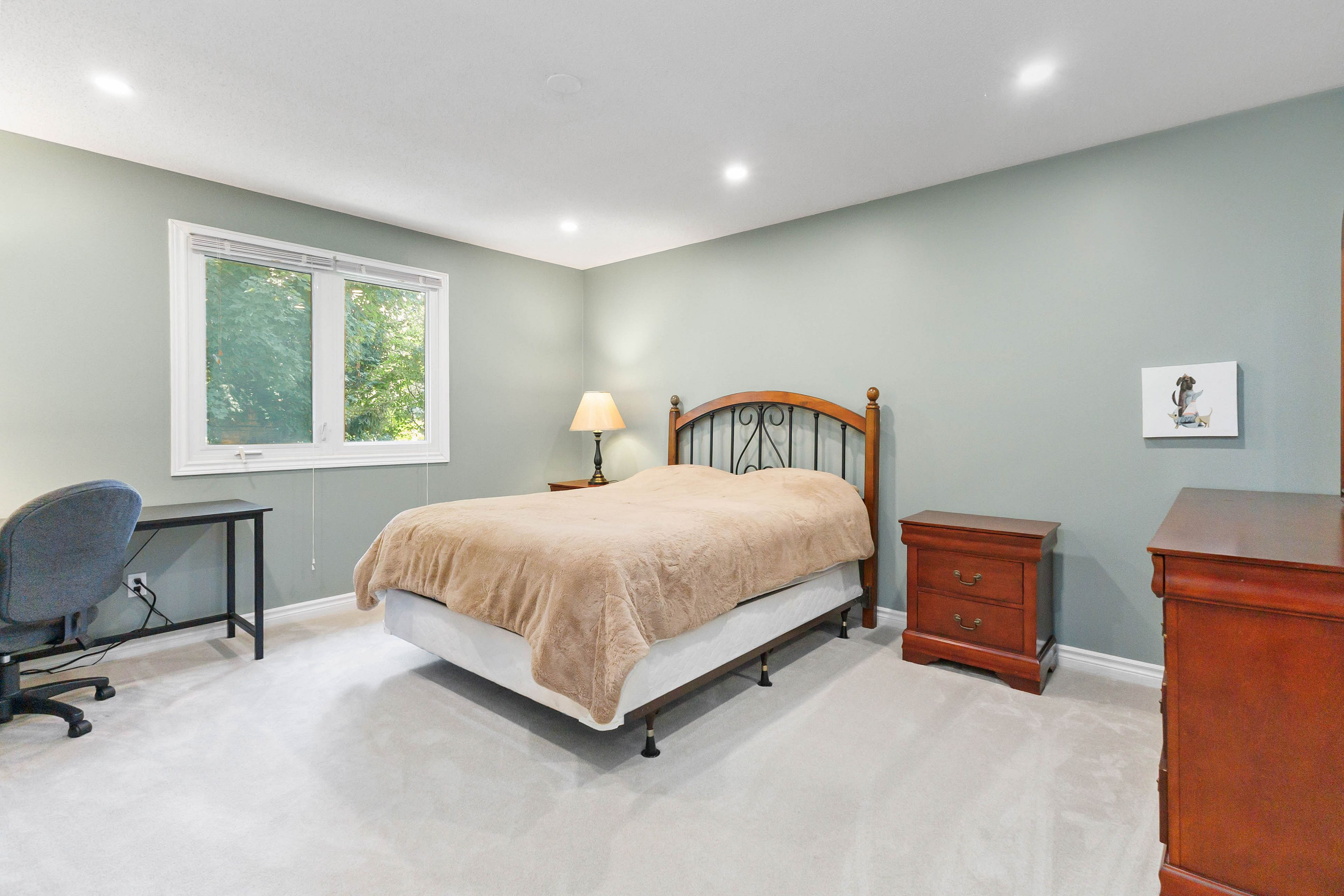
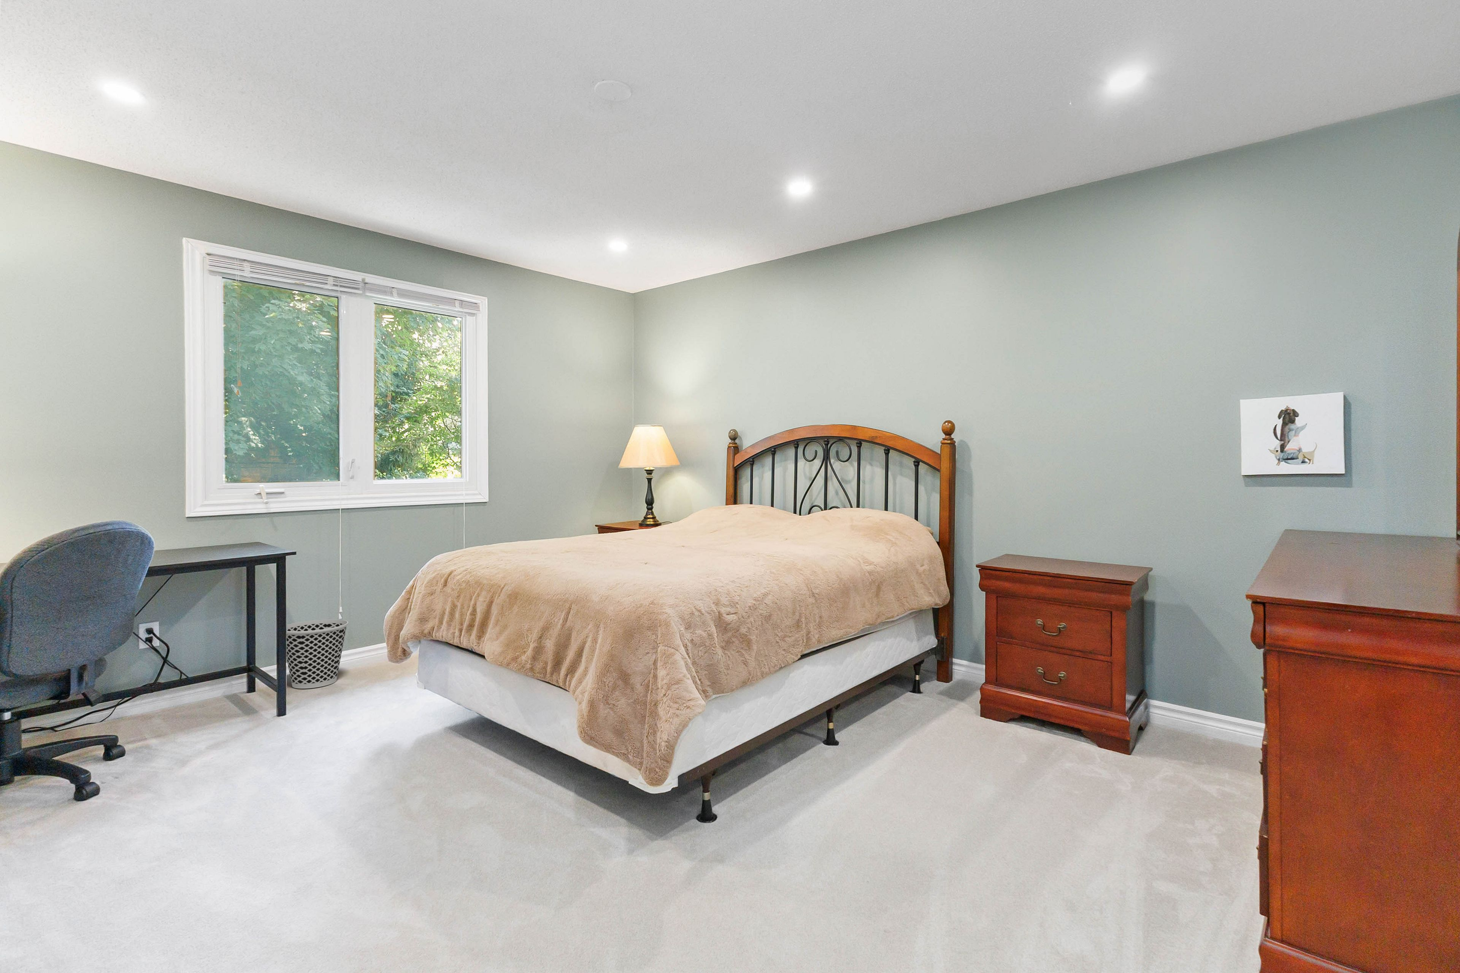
+ wastebasket [287,619,349,690]
